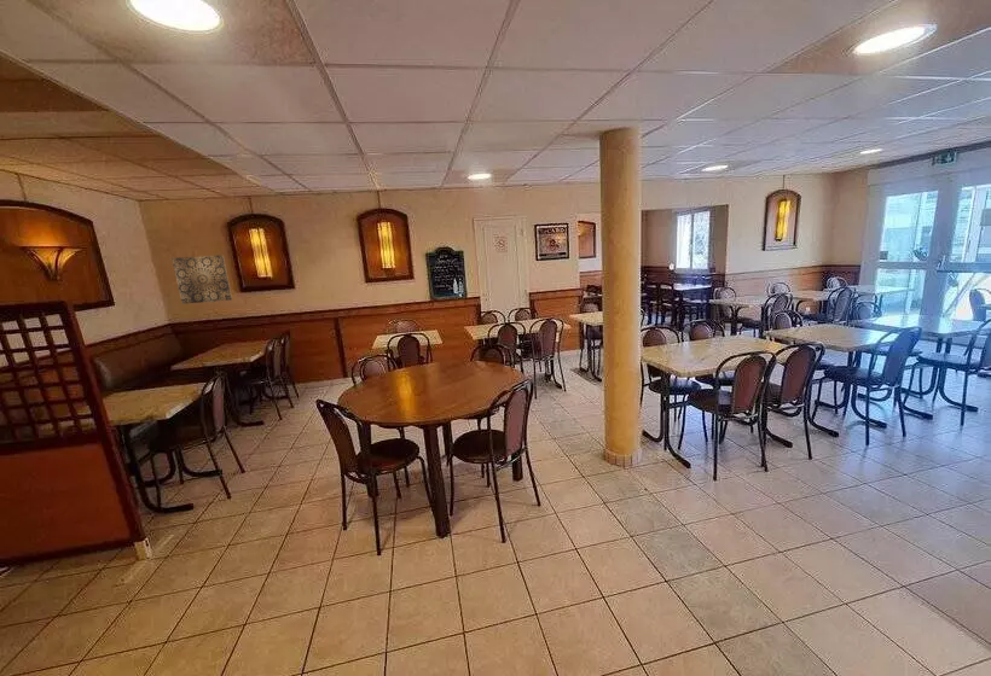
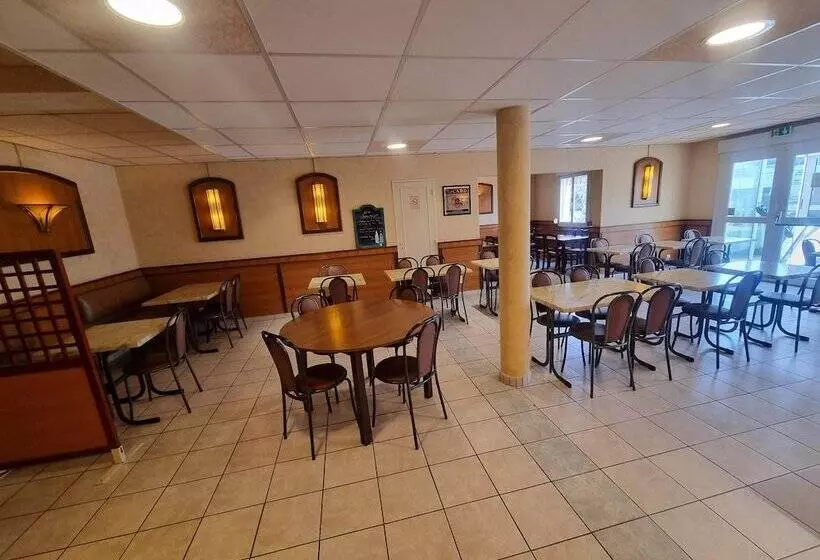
- wall art [170,253,233,305]
